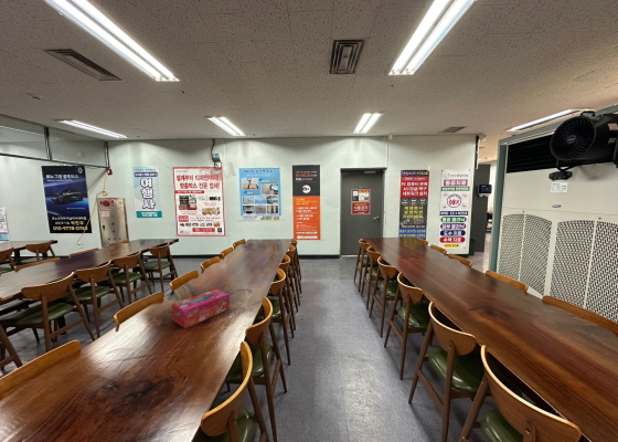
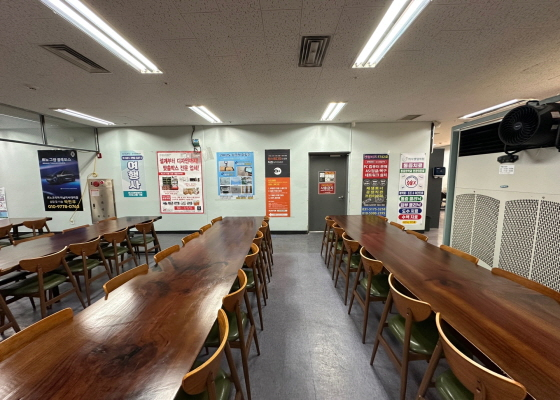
- tissue box [171,288,231,329]
